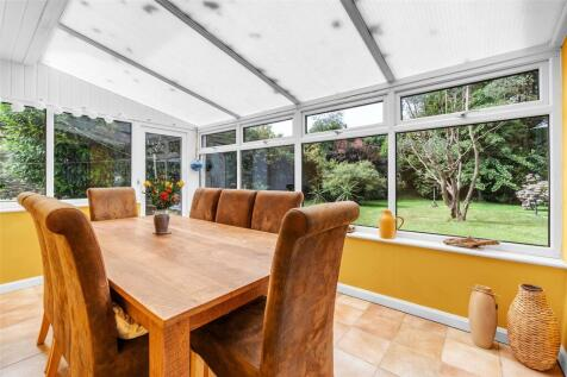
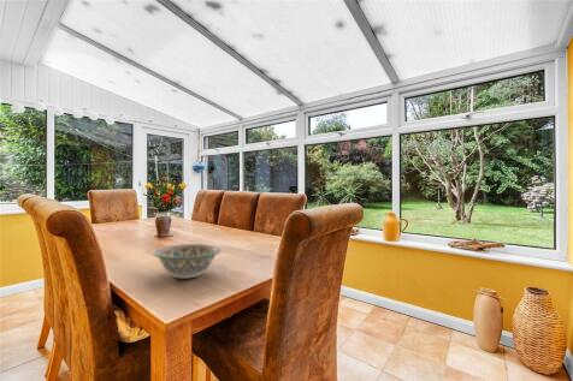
+ decorative bowl [152,243,223,280]
